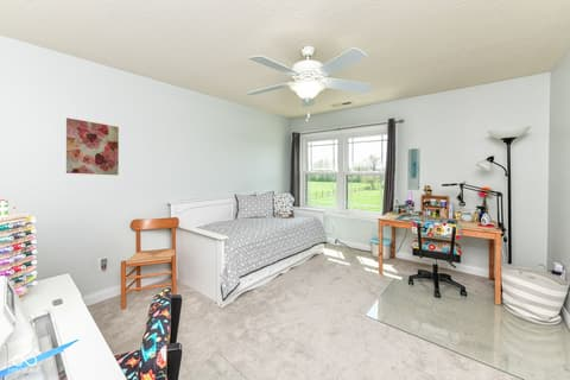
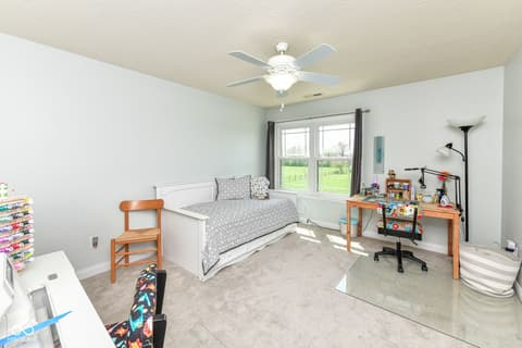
- wall art [65,116,120,176]
